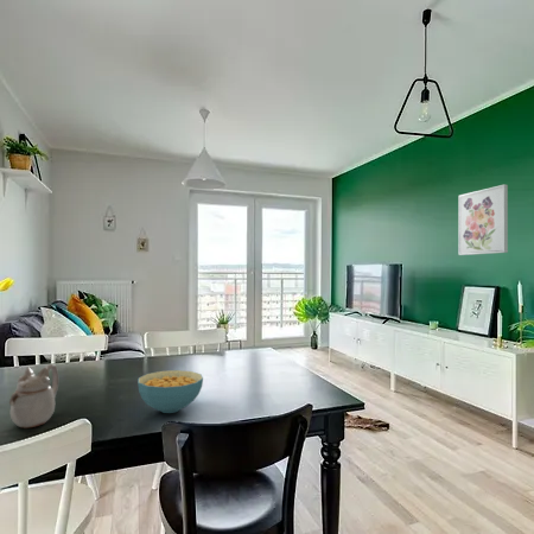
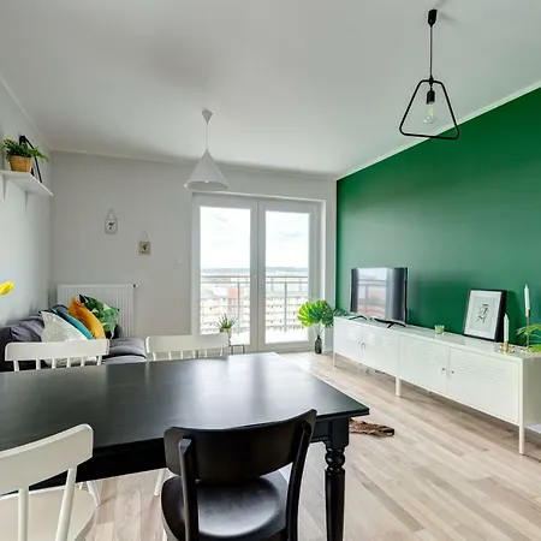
- cereal bowl [136,369,204,414]
- teapot [8,363,59,430]
- wall art [458,184,509,256]
